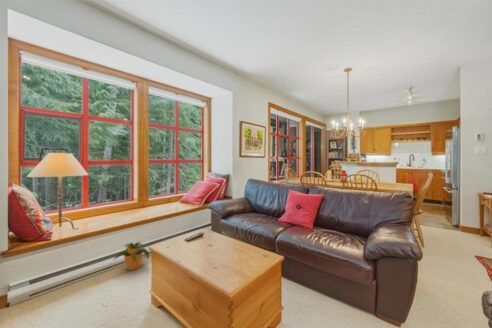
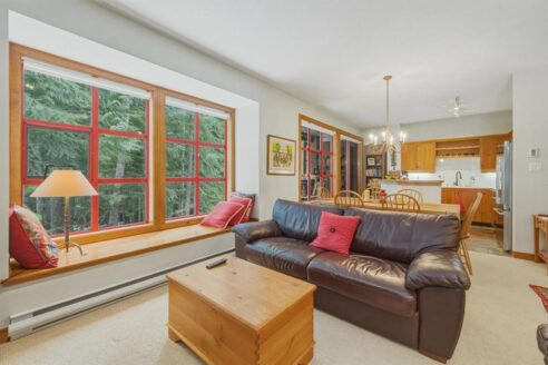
- potted plant [113,240,150,271]
